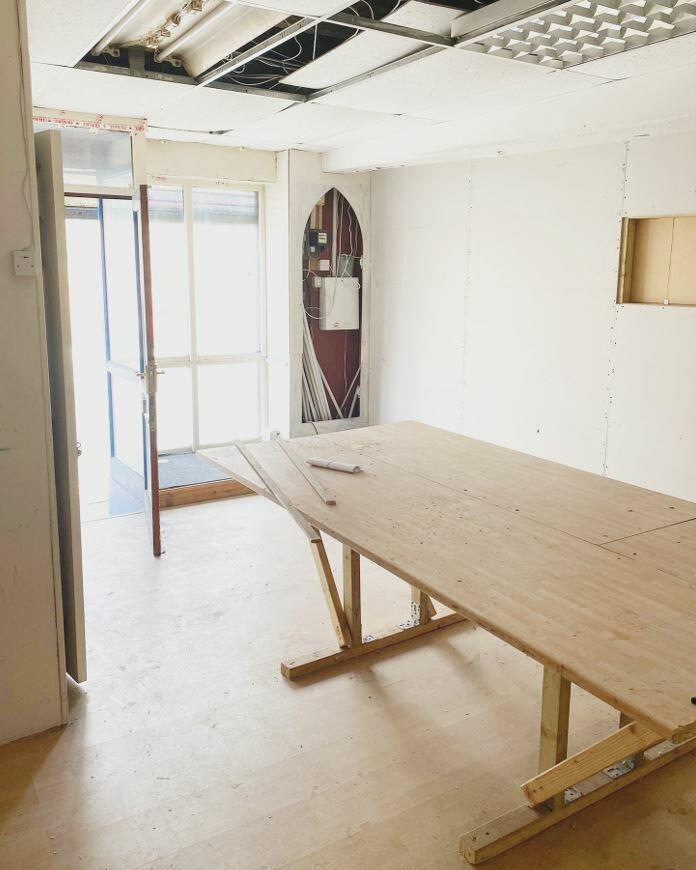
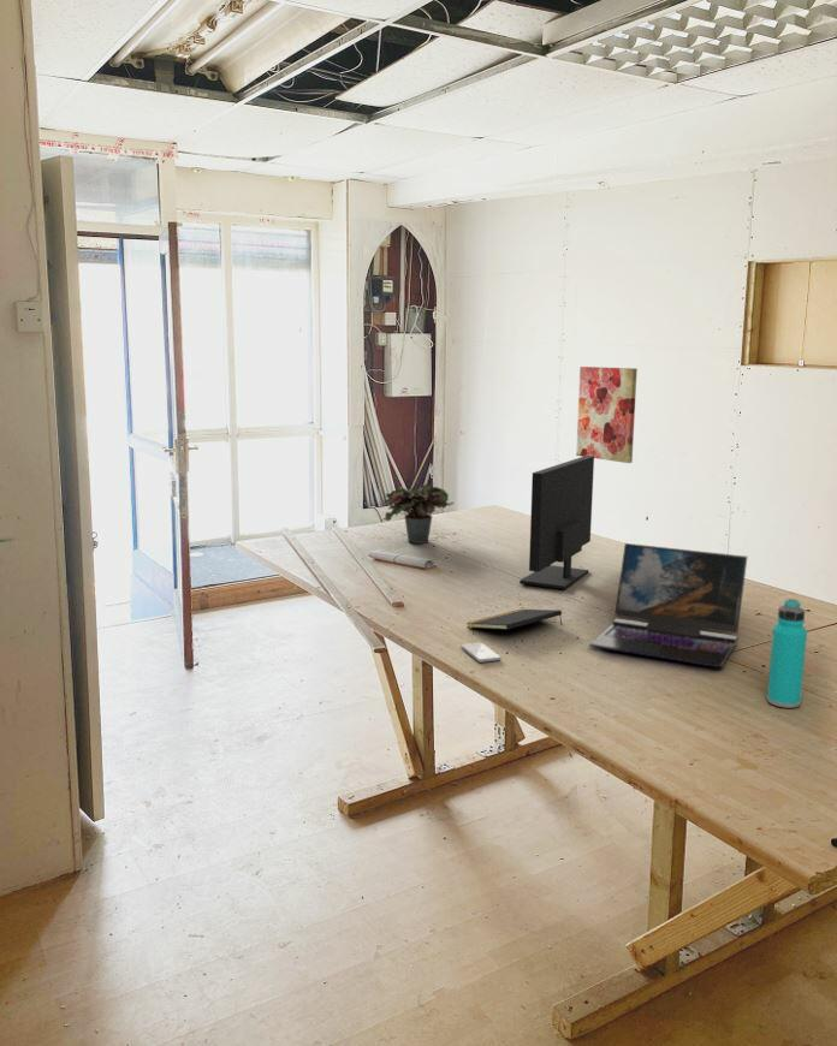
+ laptop [588,542,748,668]
+ water bottle [766,598,808,709]
+ monitor [518,456,595,590]
+ potted plant [379,482,456,545]
+ wall art [575,365,639,464]
+ smartphone [459,641,501,664]
+ notepad [465,608,563,631]
